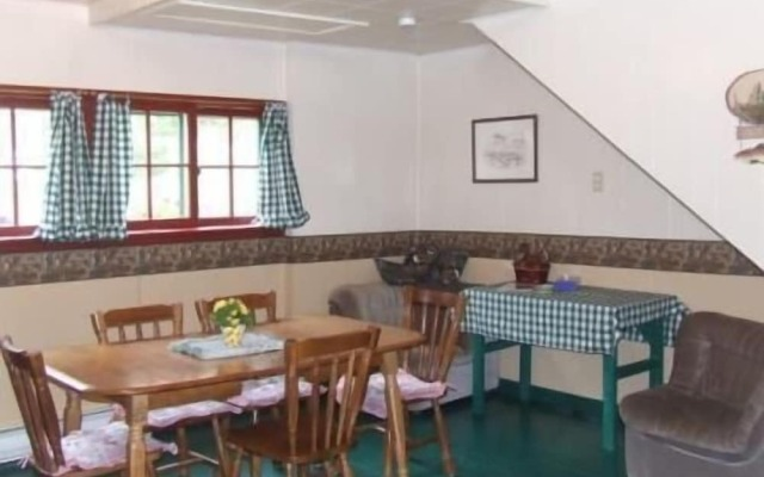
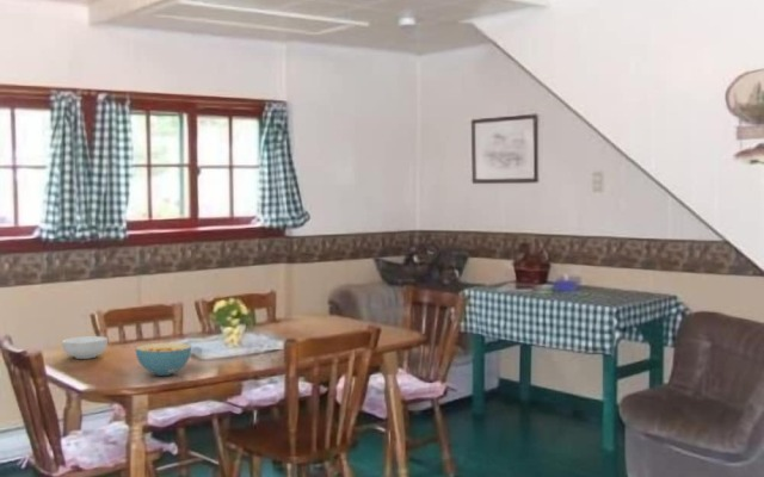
+ cereal bowl [135,342,192,377]
+ cereal bowl [61,335,109,360]
